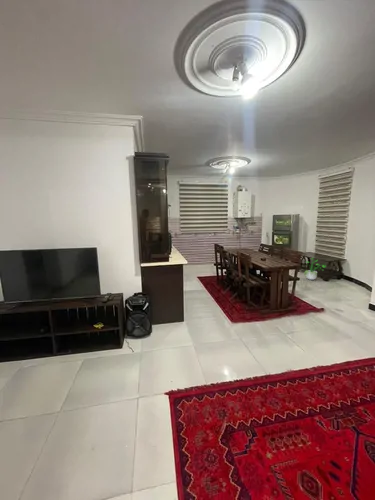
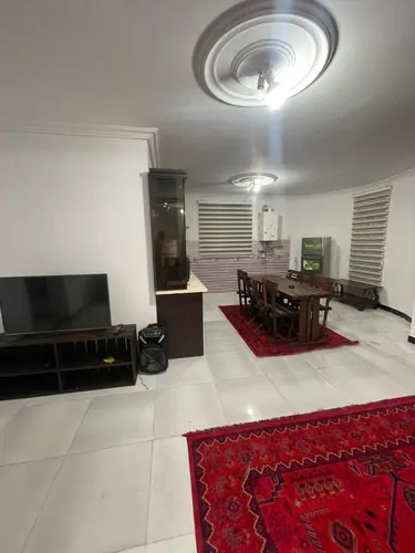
- potted plant [303,256,327,281]
